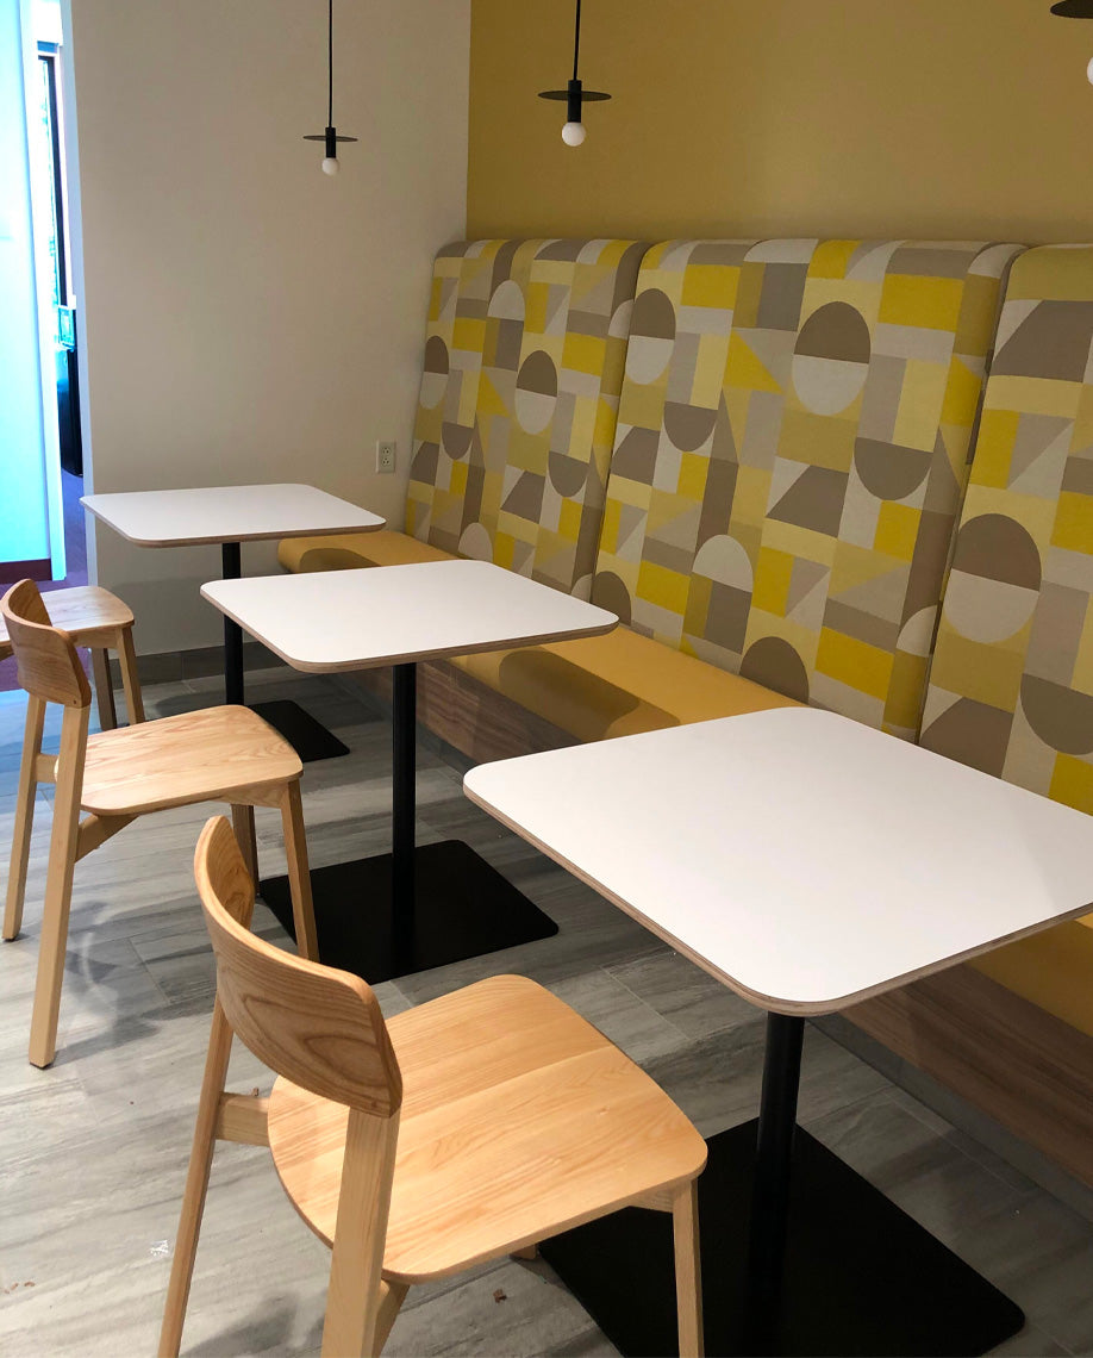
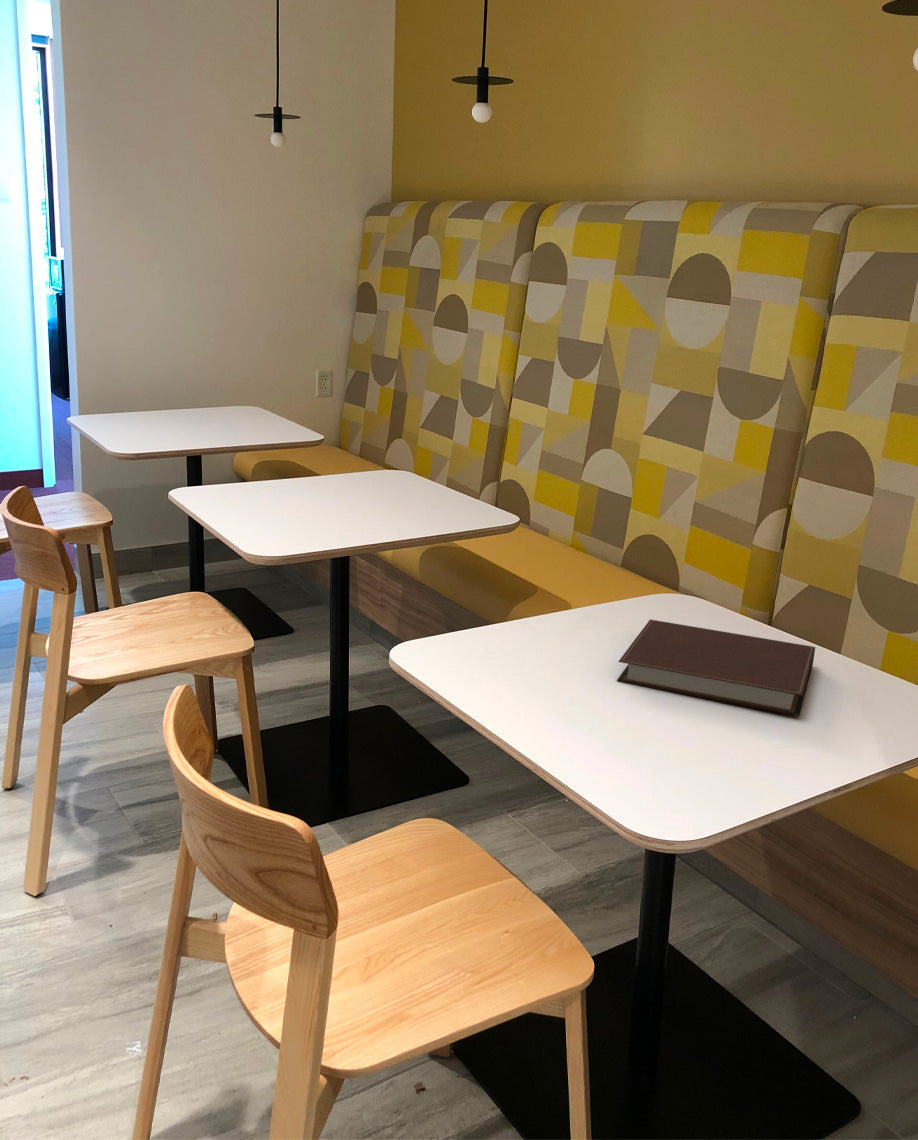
+ notebook [616,619,816,717]
